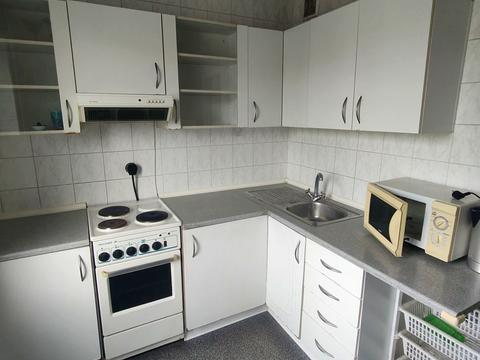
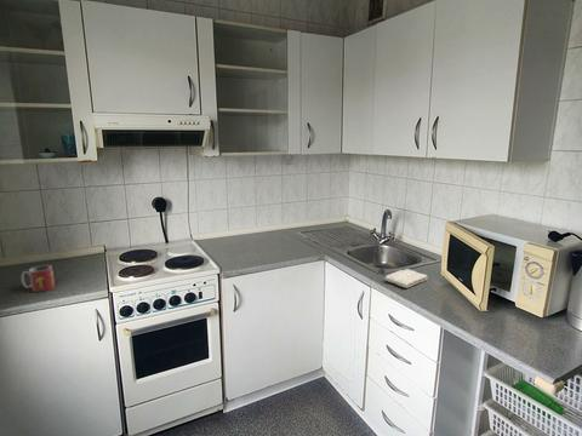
+ mug [21,264,56,293]
+ washcloth [384,268,429,289]
